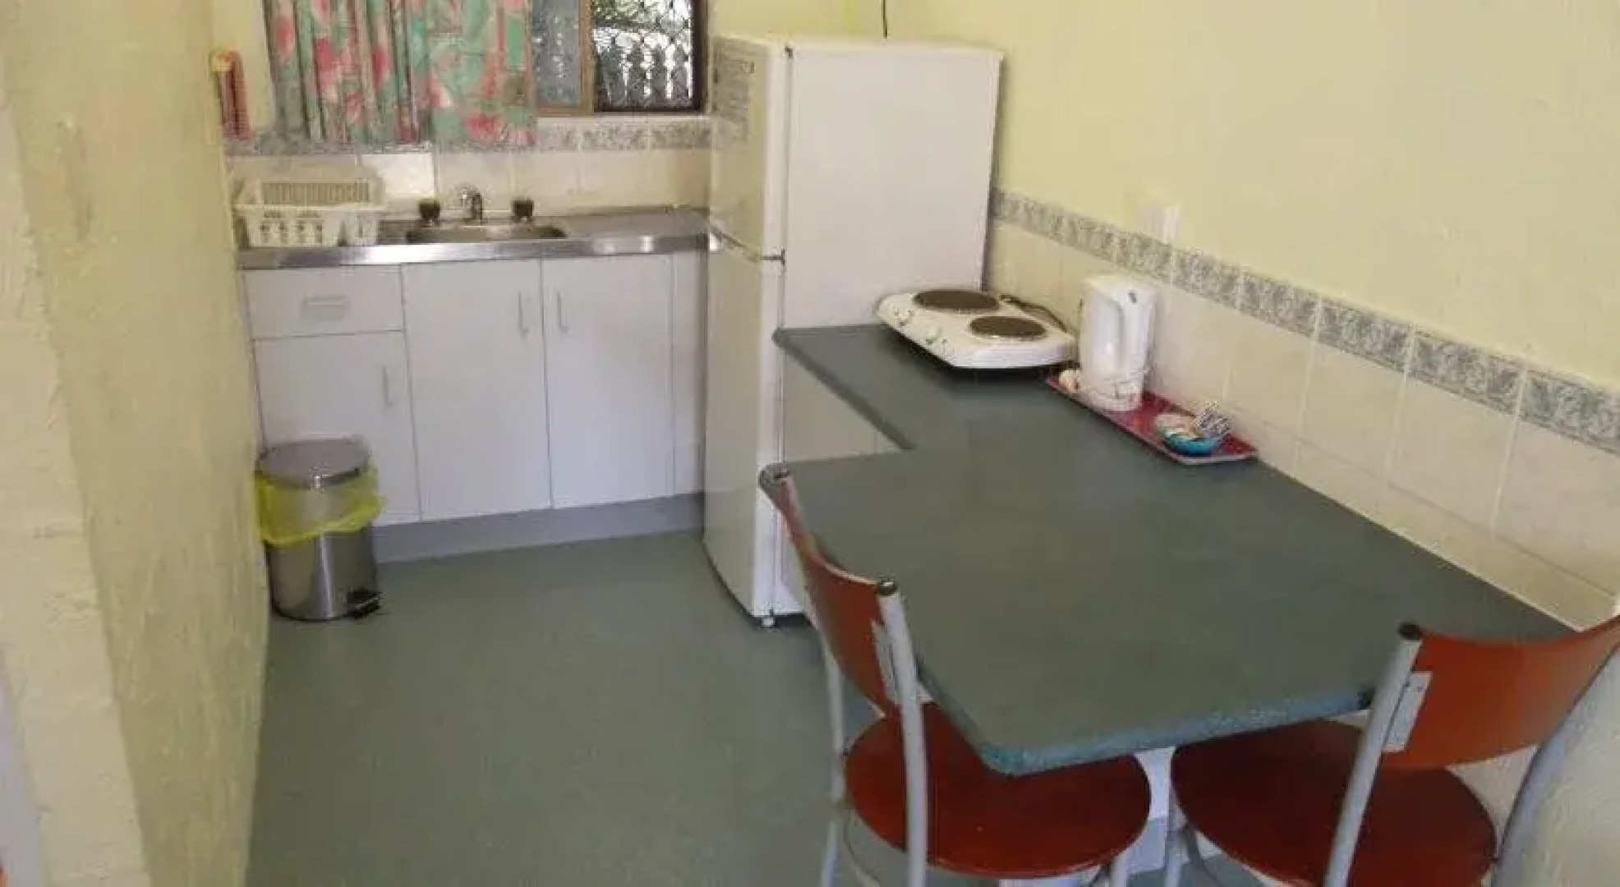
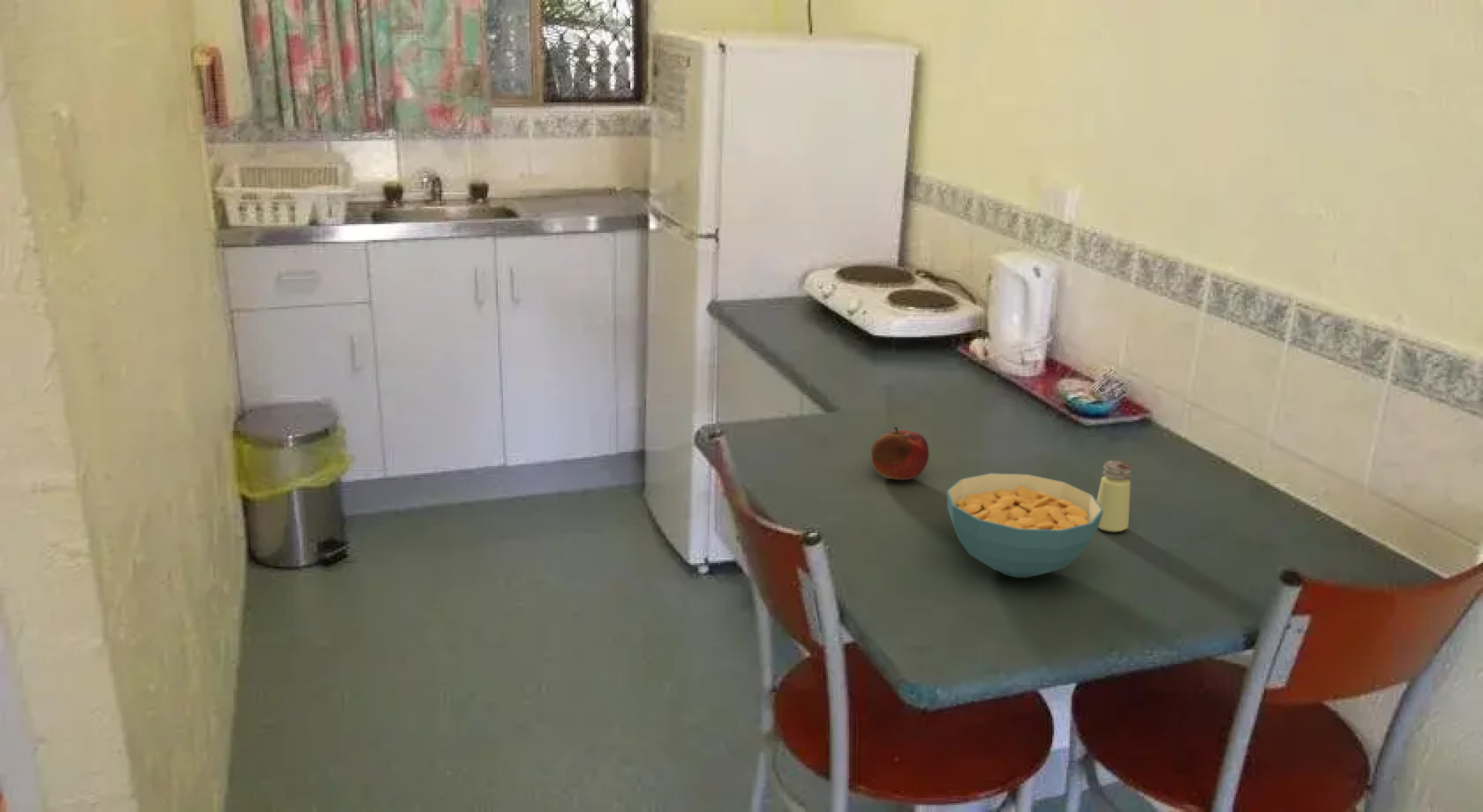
+ cereal bowl [946,472,1103,578]
+ saltshaker [1096,459,1133,533]
+ fruit [870,426,930,480]
